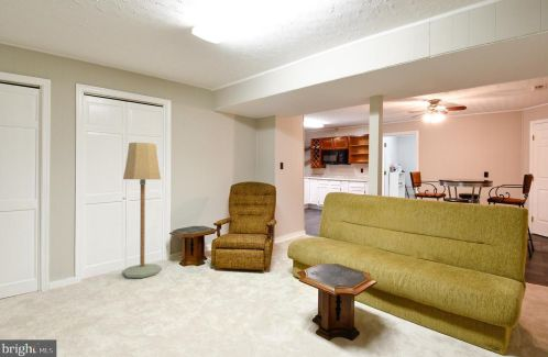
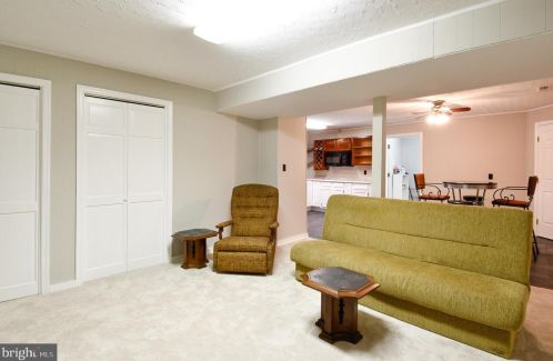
- floor lamp [121,142,163,279]
